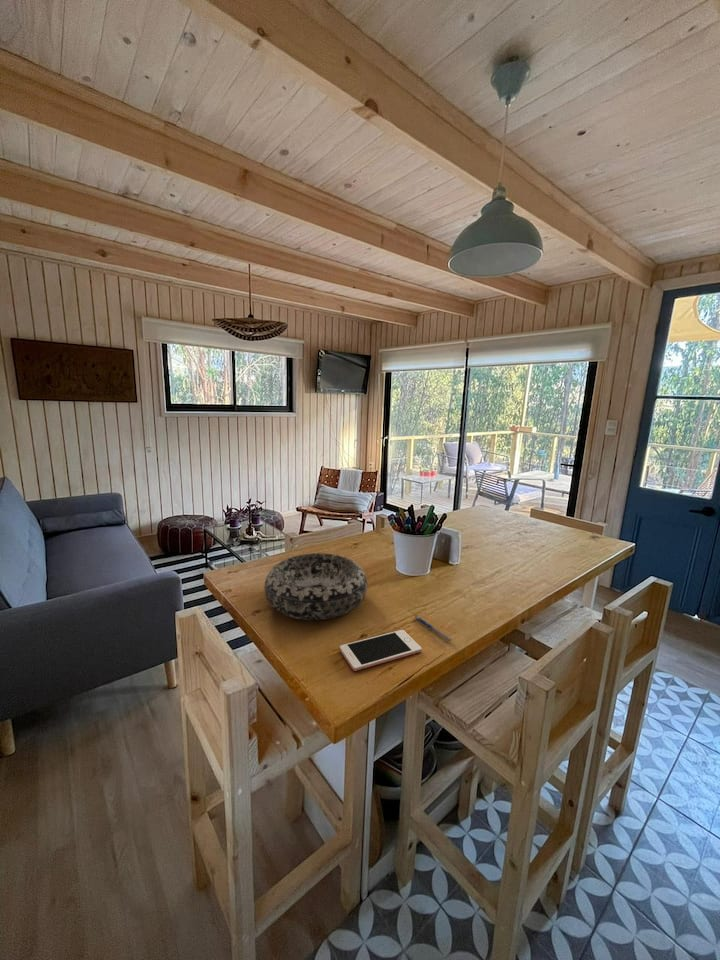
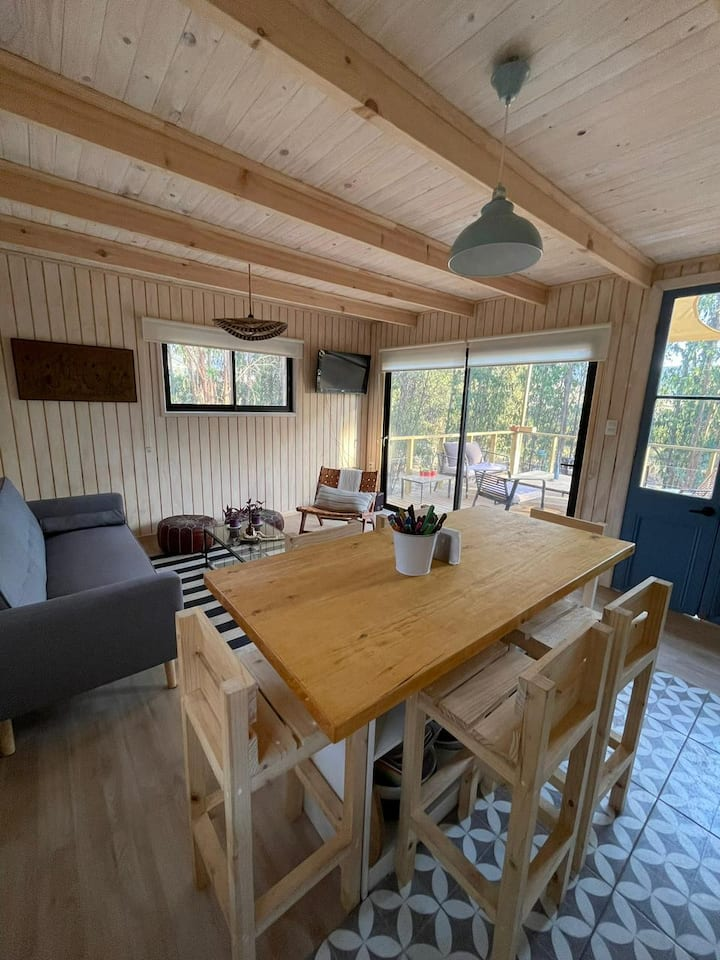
- decorative bowl [263,552,368,621]
- cell phone [339,629,423,672]
- pen [413,615,453,643]
